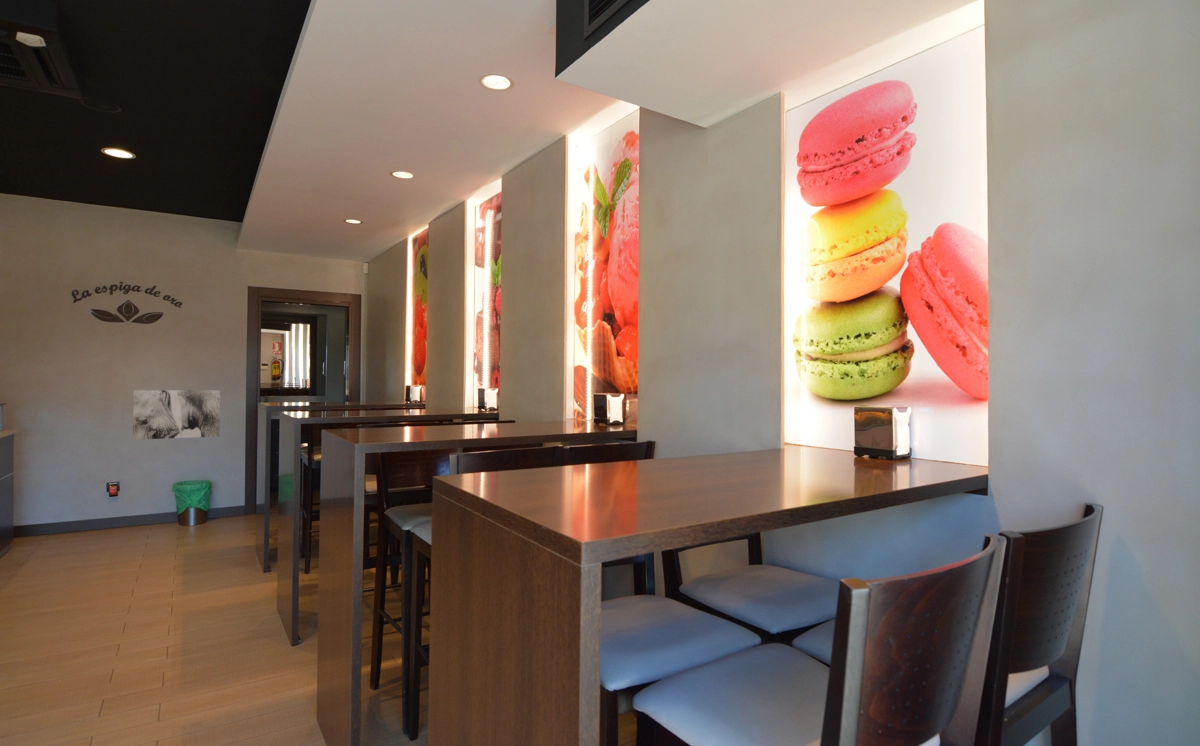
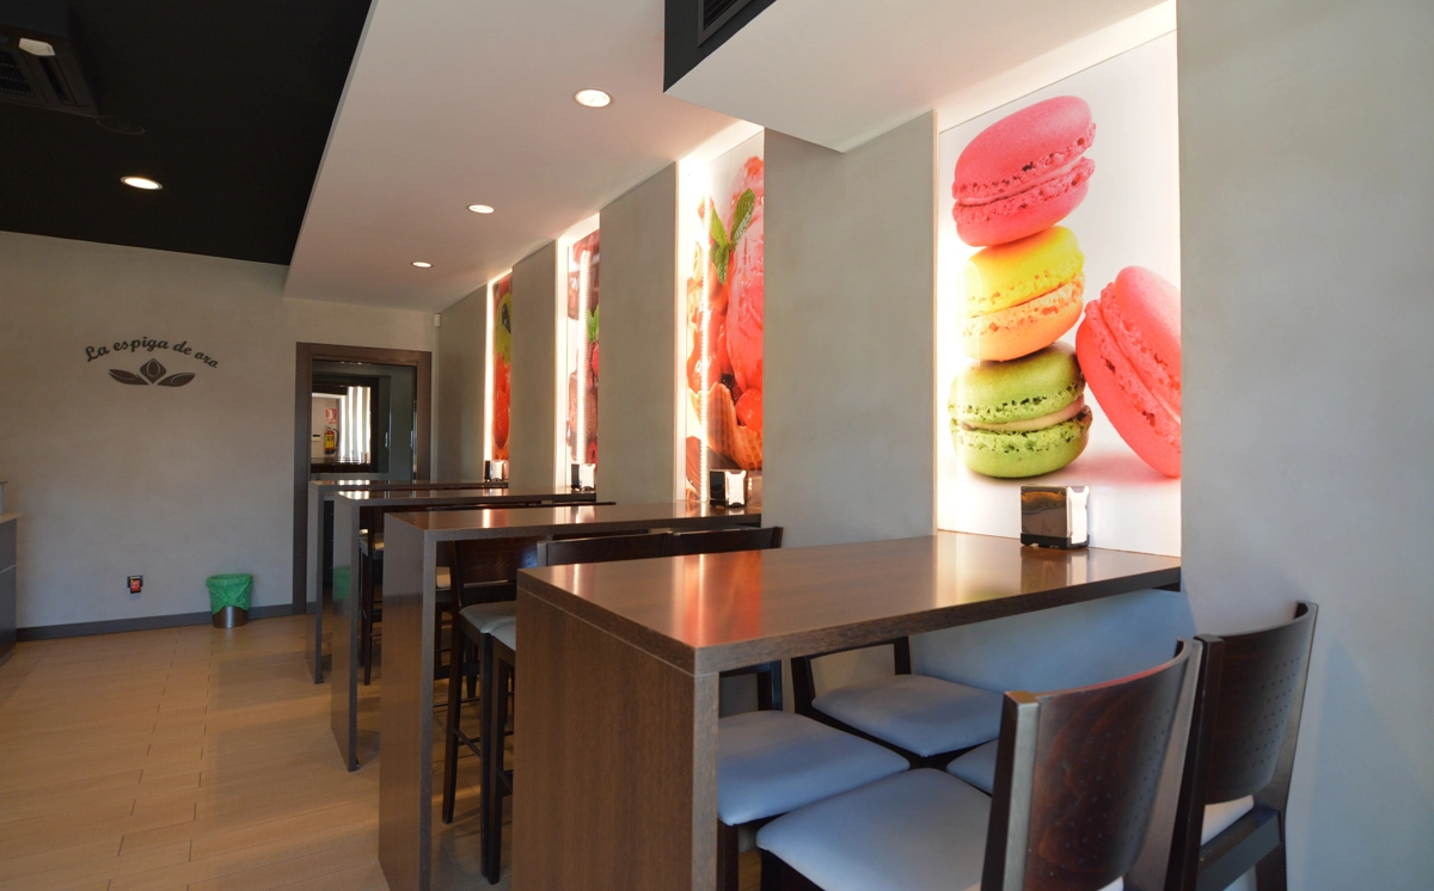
- wall art [132,389,221,441]
